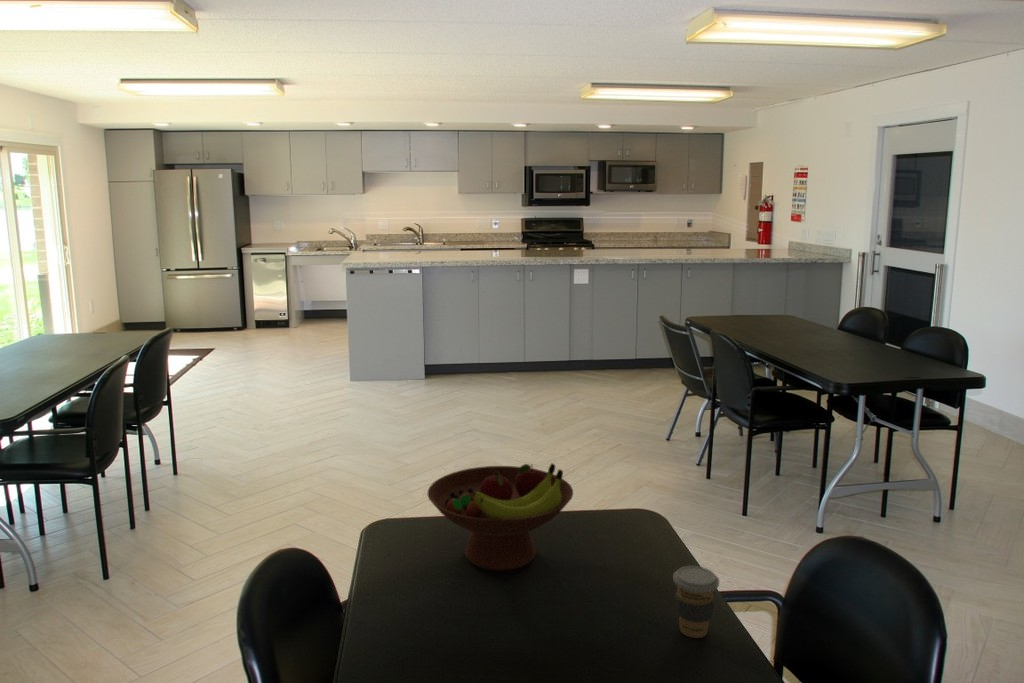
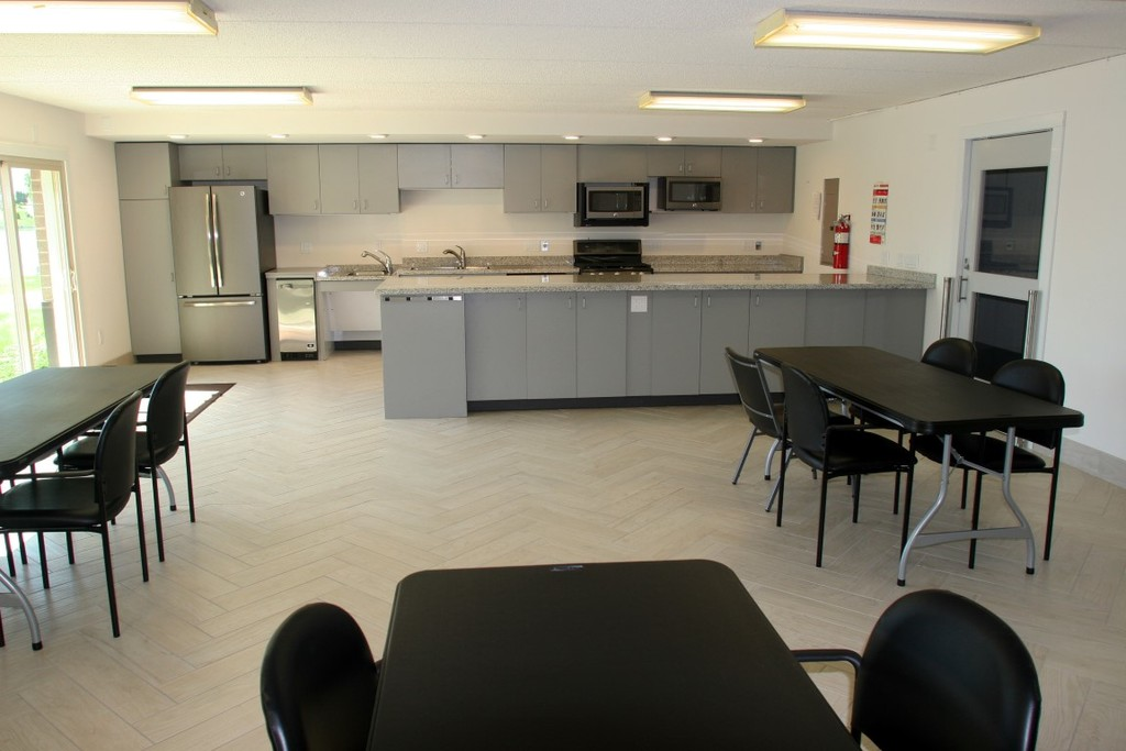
- fruit bowl [427,462,574,572]
- coffee cup [672,565,720,639]
